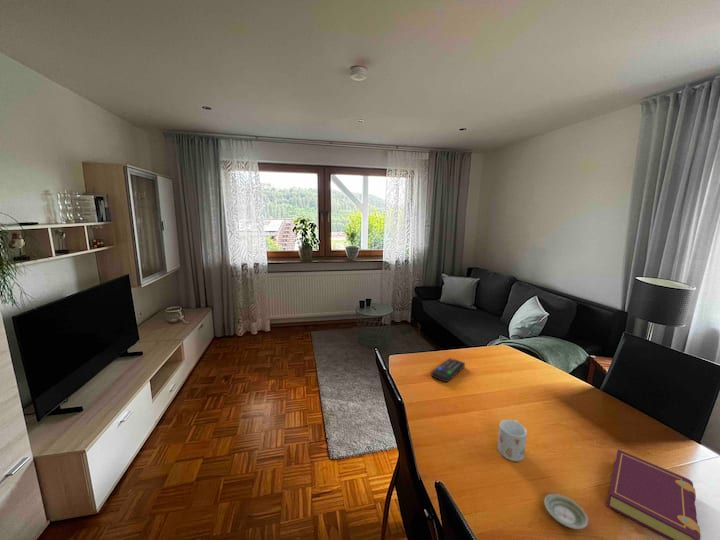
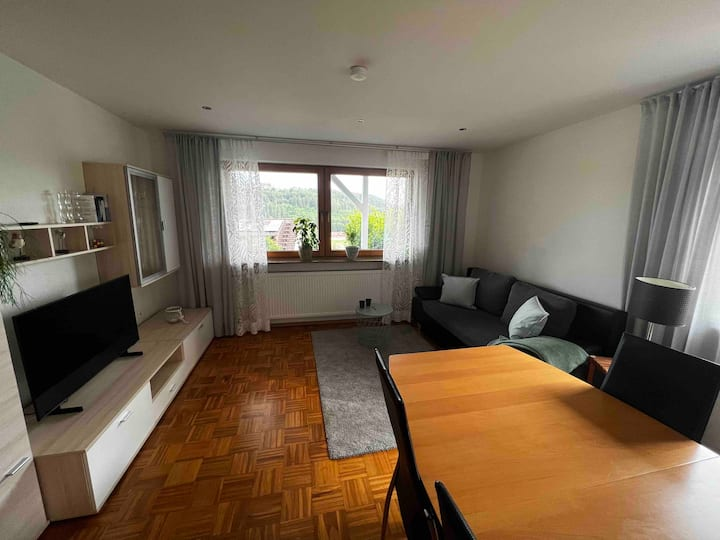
- saucer [543,493,589,530]
- remote control [430,357,466,383]
- mug [496,419,528,462]
- book [606,448,702,540]
